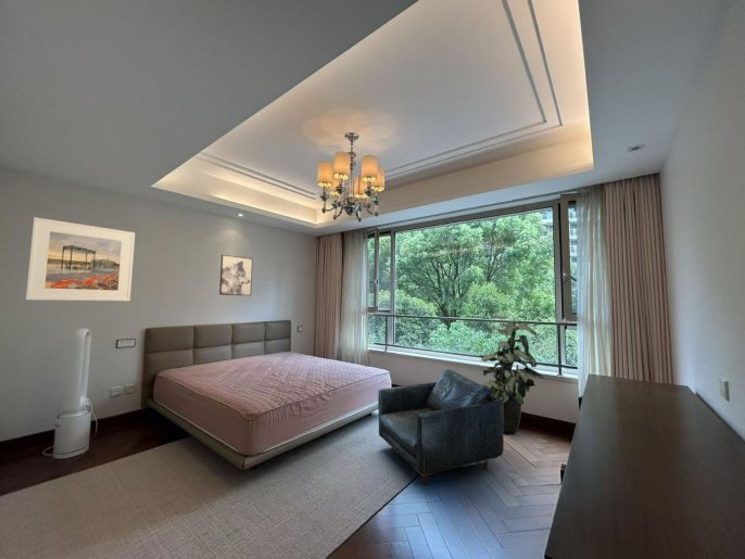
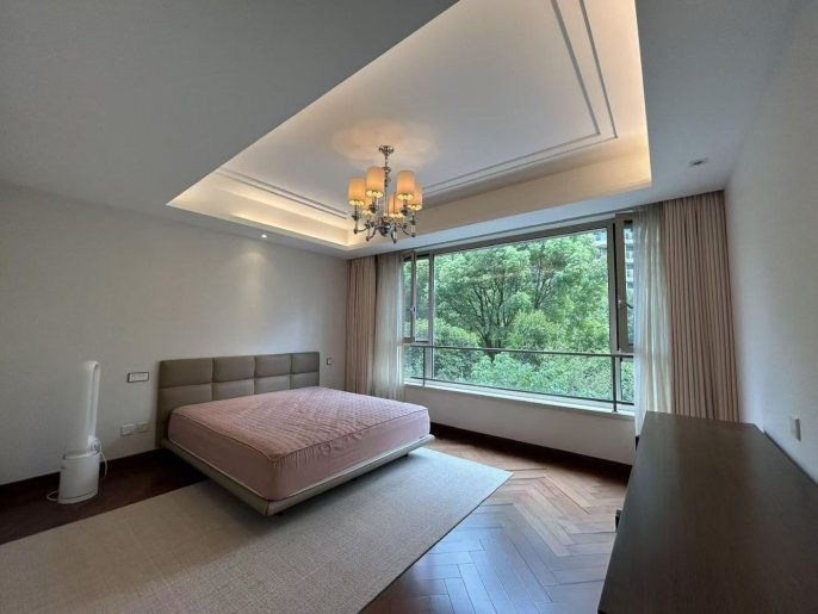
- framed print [25,216,136,302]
- indoor plant [478,315,545,434]
- wall art [218,254,254,296]
- armchair [377,368,505,486]
